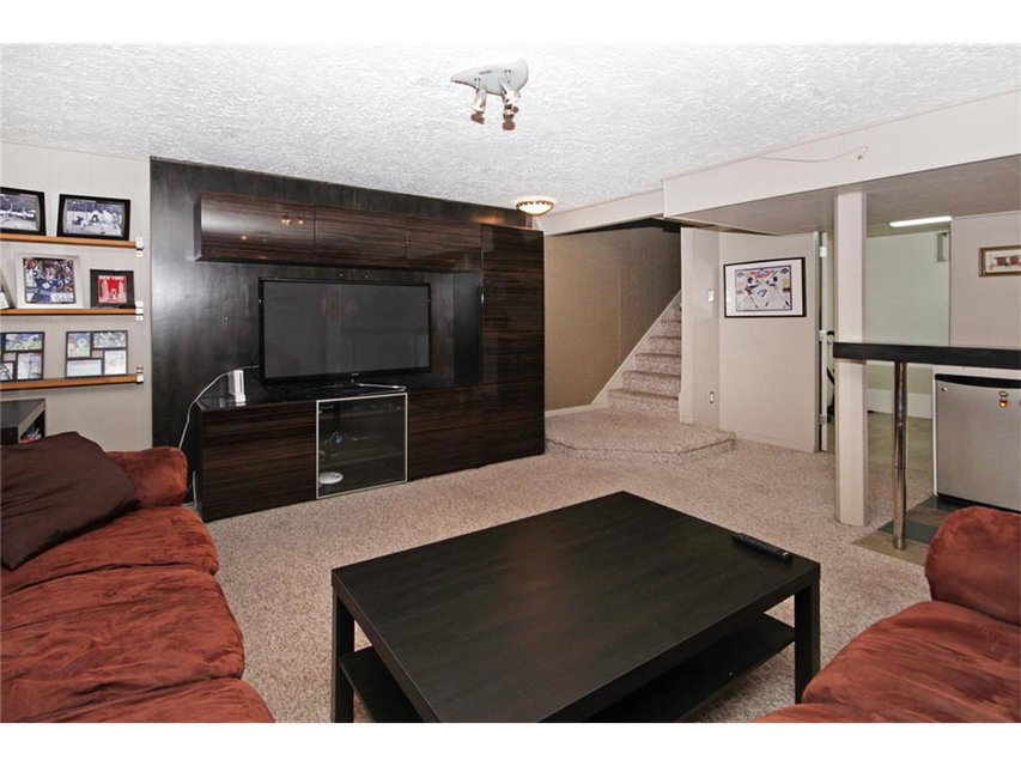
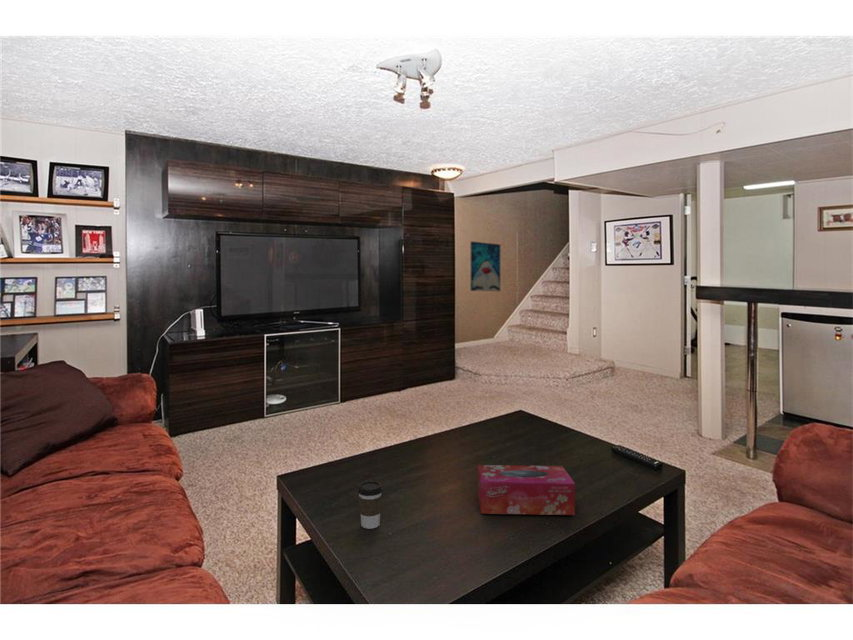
+ coffee cup [357,480,383,530]
+ tissue box [477,464,576,516]
+ wall art [470,240,501,292]
